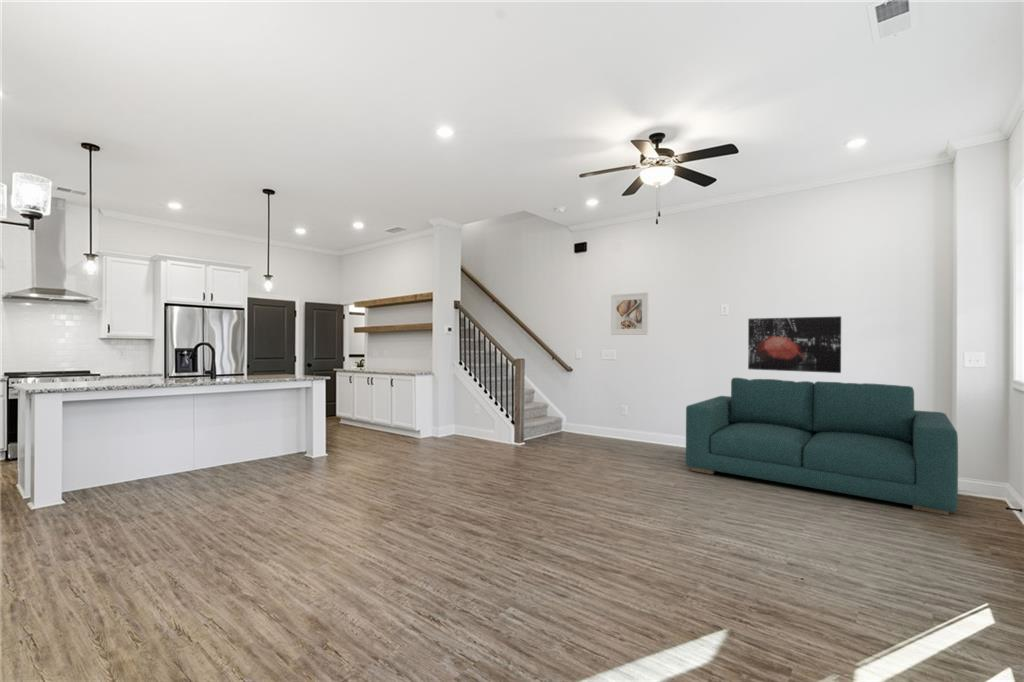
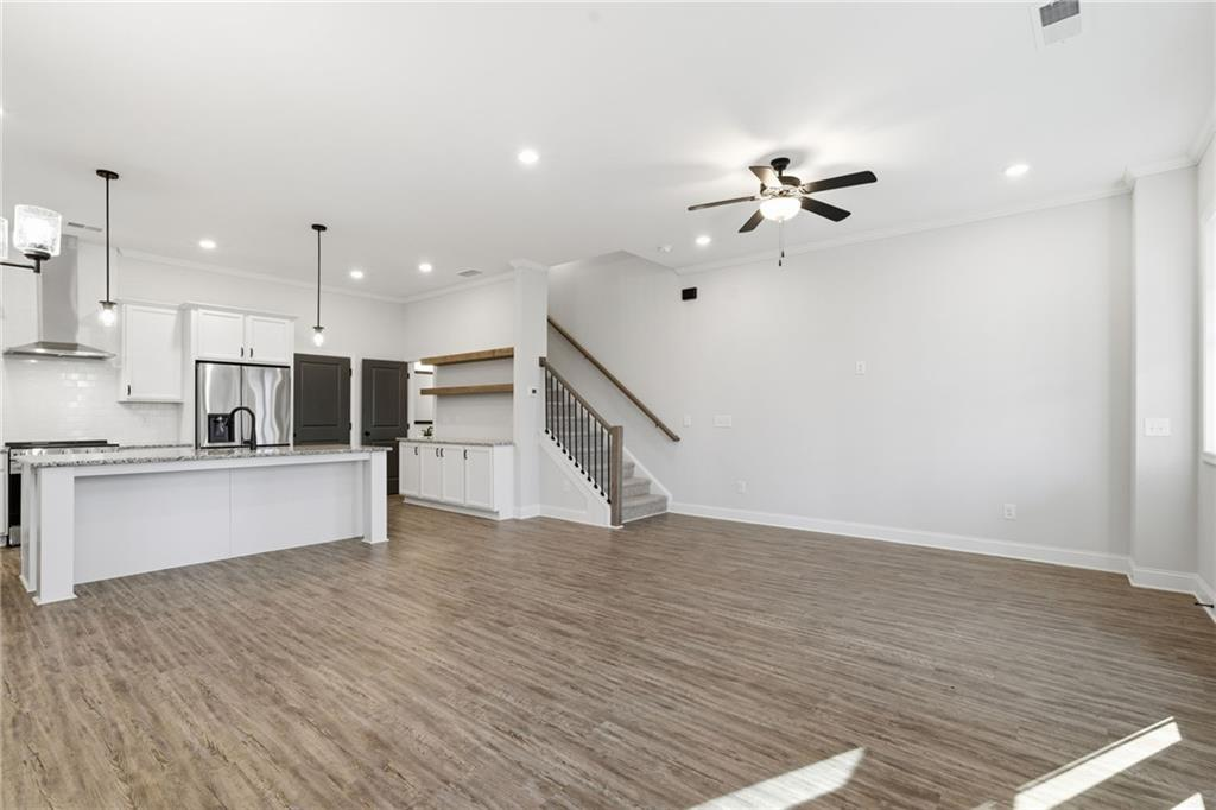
- wall art [747,315,842,374]
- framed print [610,292,649,336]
- sofa [685,377,959,516]
